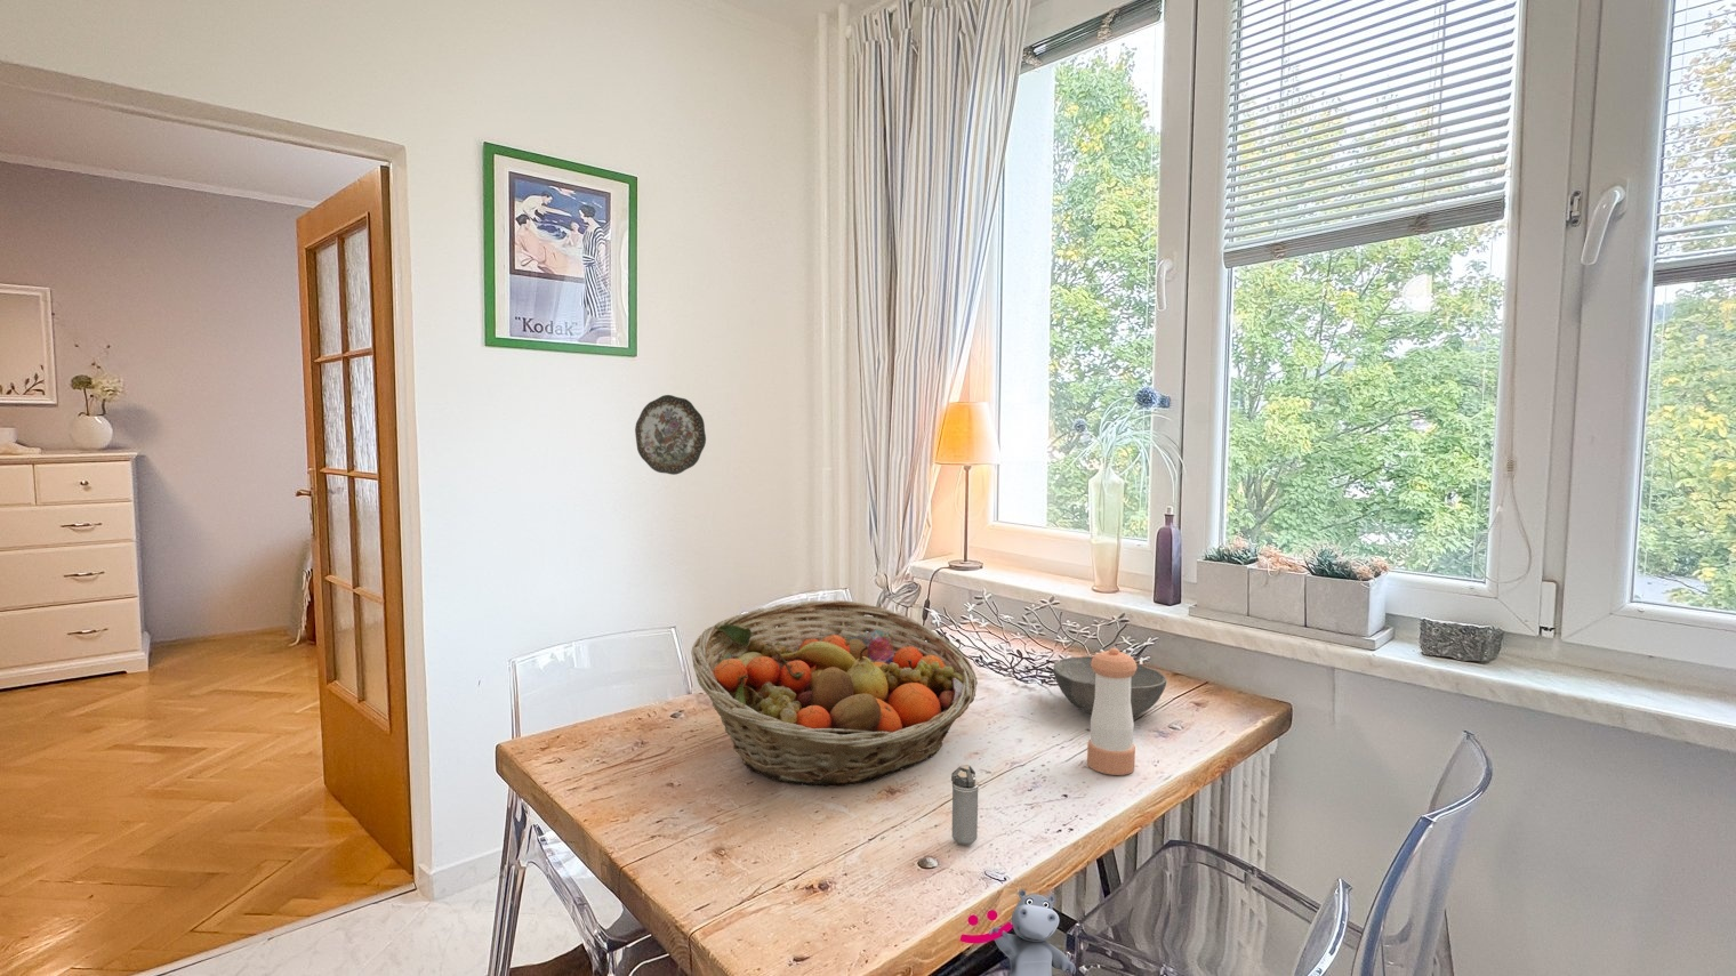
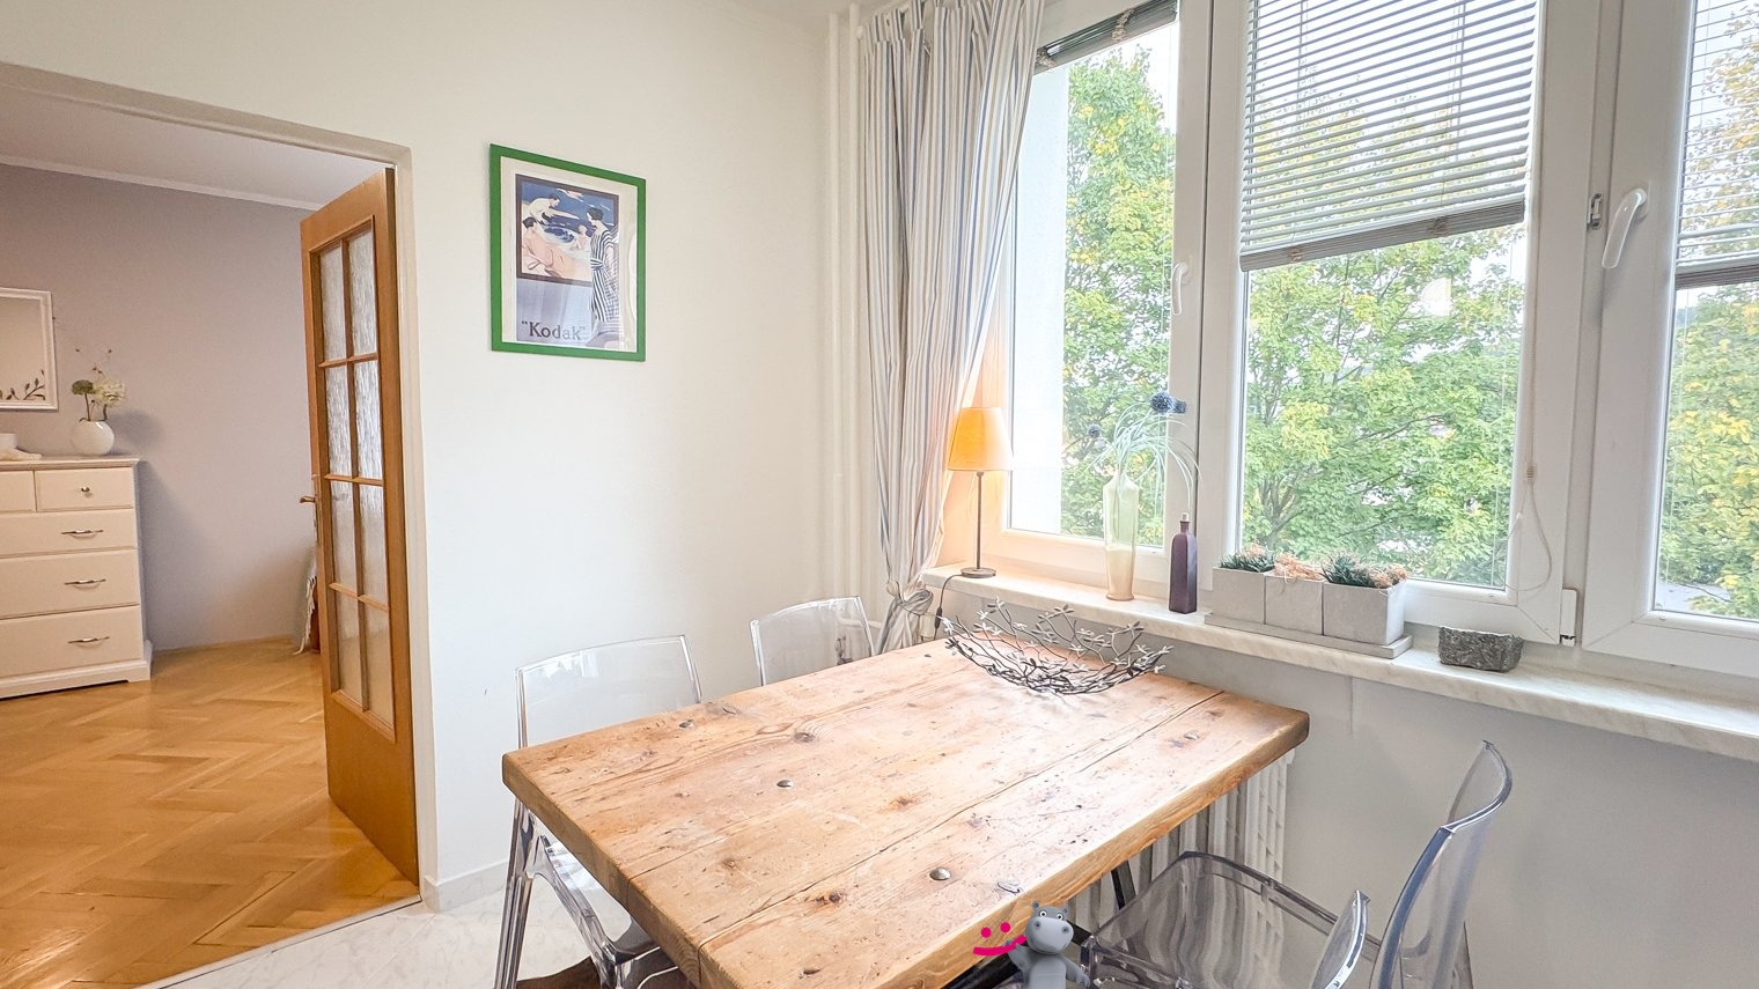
- shaker [950,764,980,847]
- bowl [1052,655,1167,717]
- fruit basket [690,599,979,788]
- decorative plate [634,393,707,475]
- pepper shaker [1086,647,1136,776]
